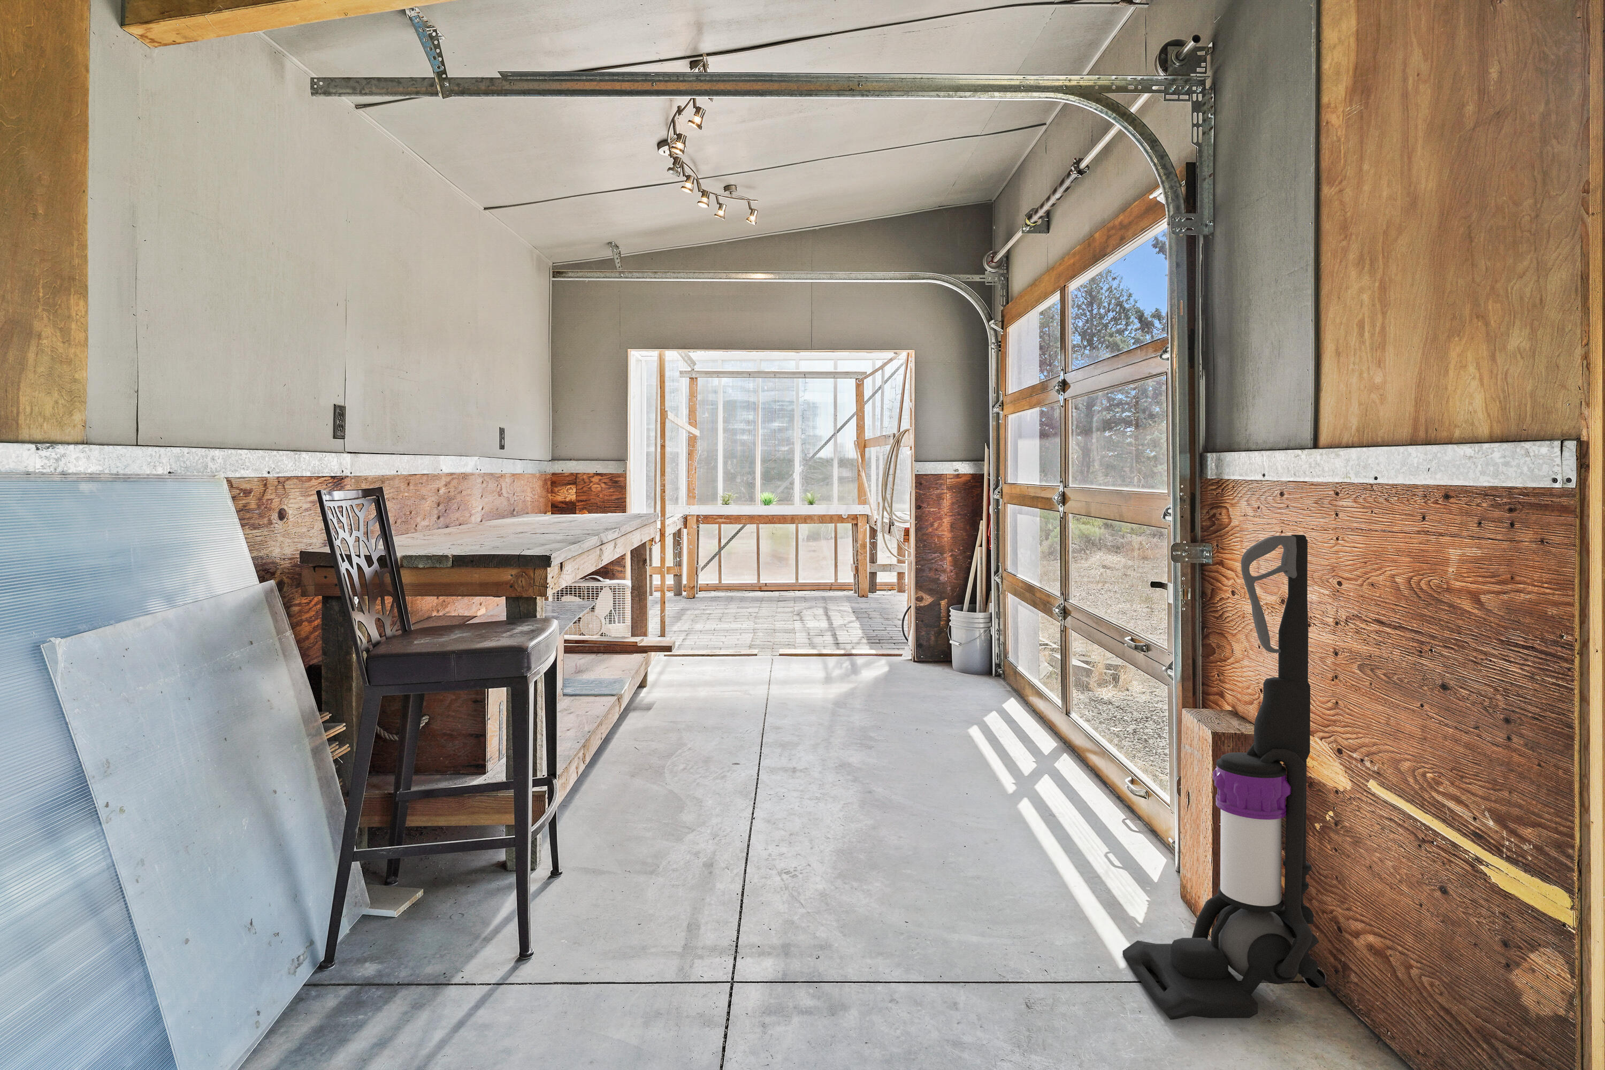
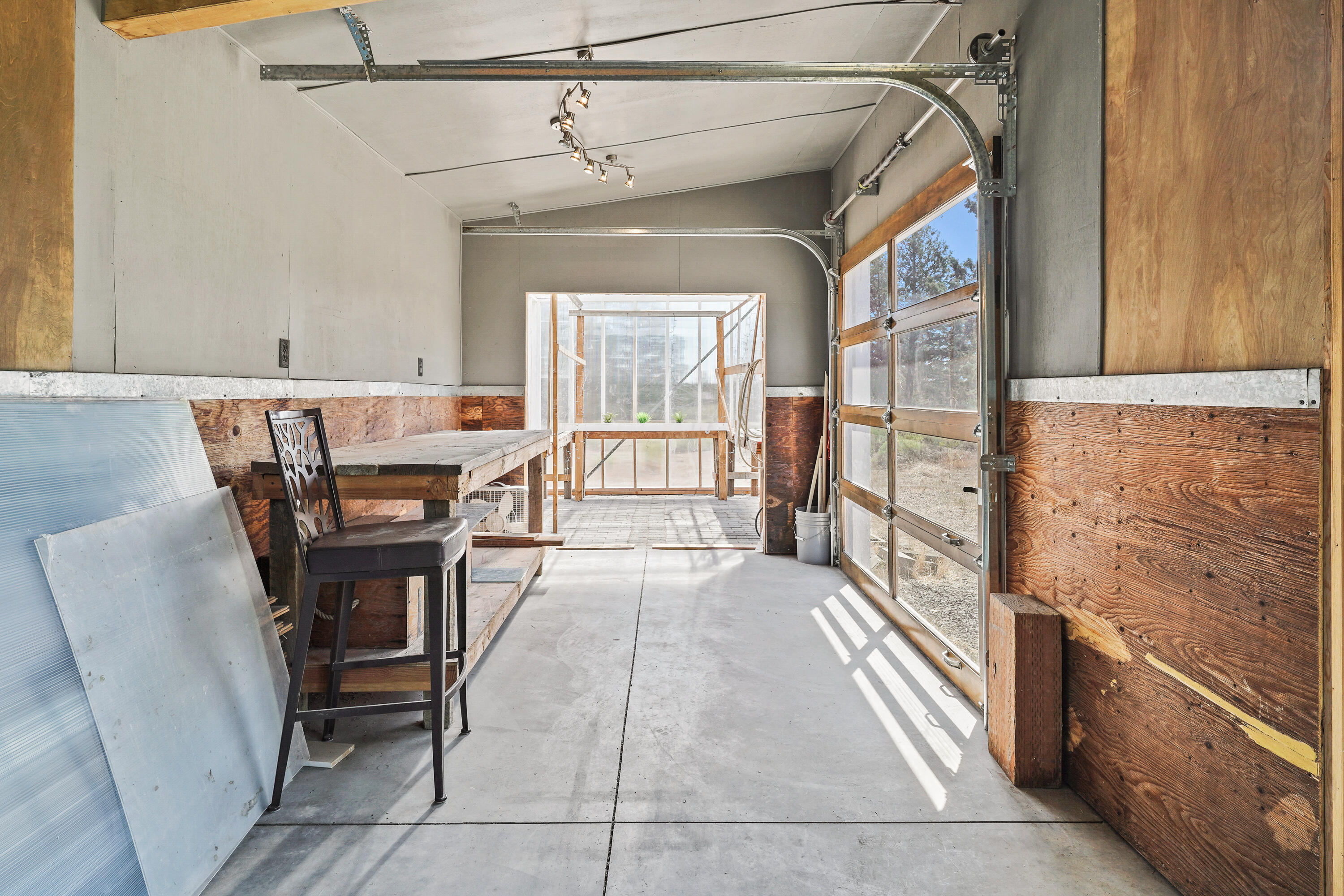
- vacuum cleaner [1121,534,1327,1020]
